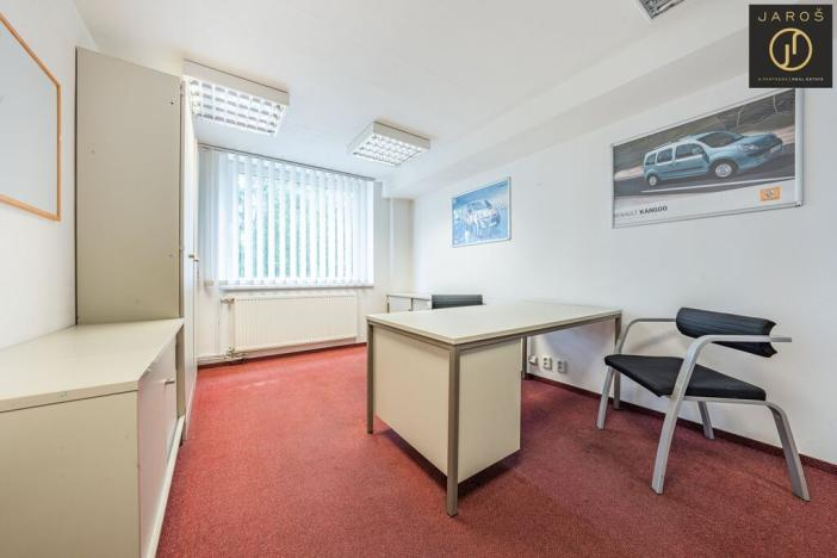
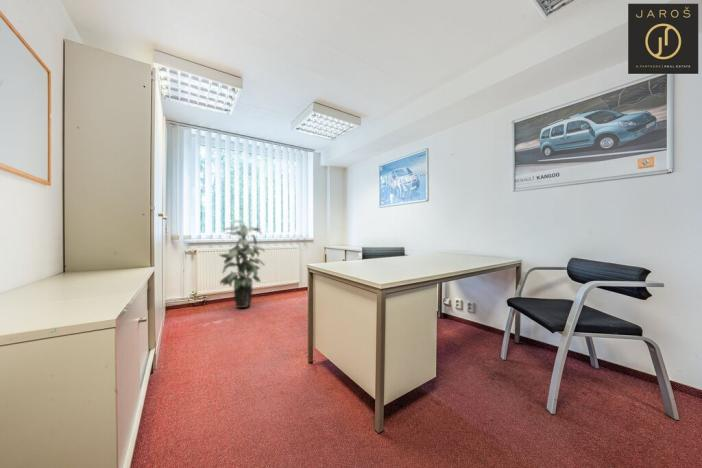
+ indoor plant [218,219,266,309]
